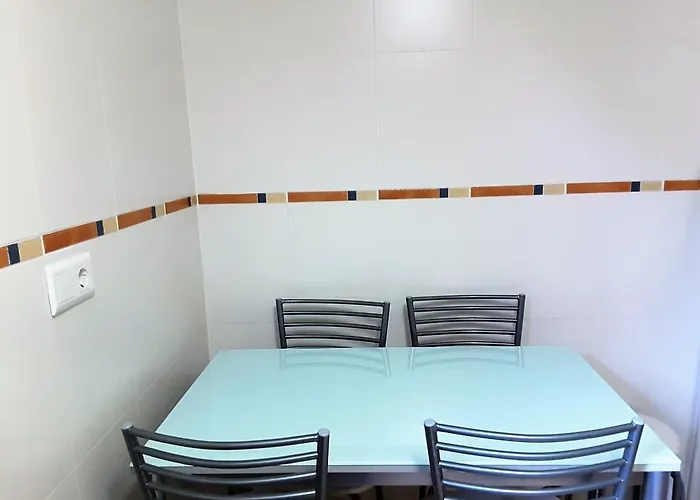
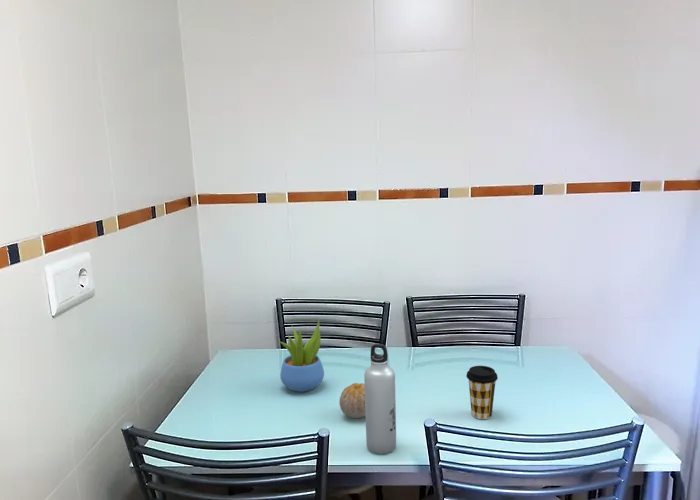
+ fruit [338,382,366,419]
+ coffee cup [465,365,499,420]
+ succulent plant [278,319,325,393]
+ water bottle [363,343,397,455]
